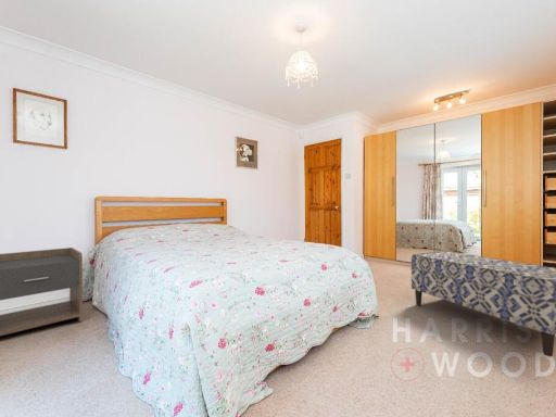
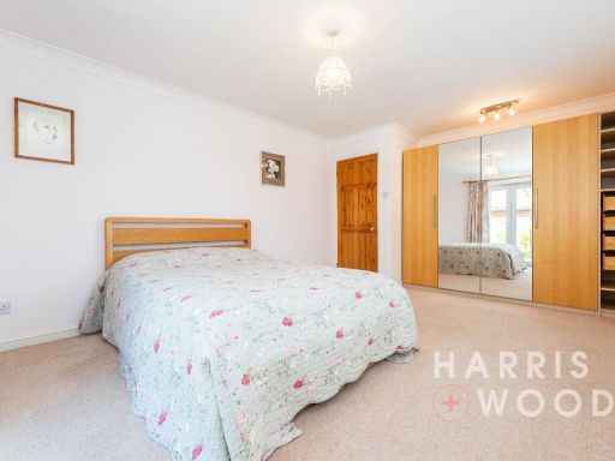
- bench [410,250,556,357]
- nightstand [0,247,84,337]
